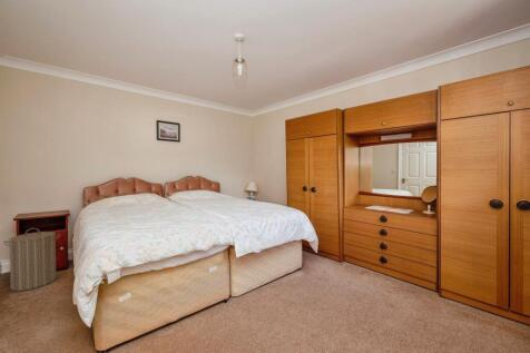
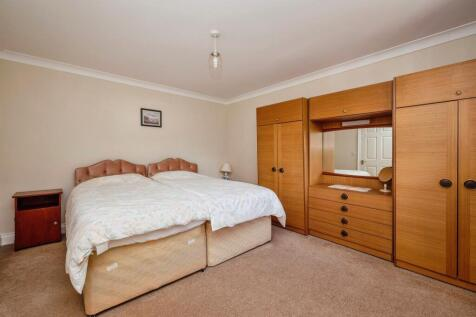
- laundry hamper [2,227,61,292]
